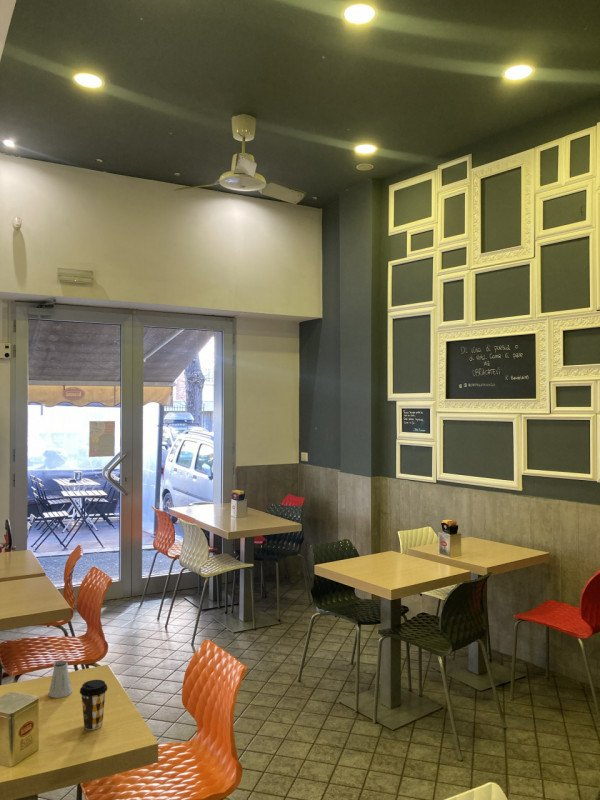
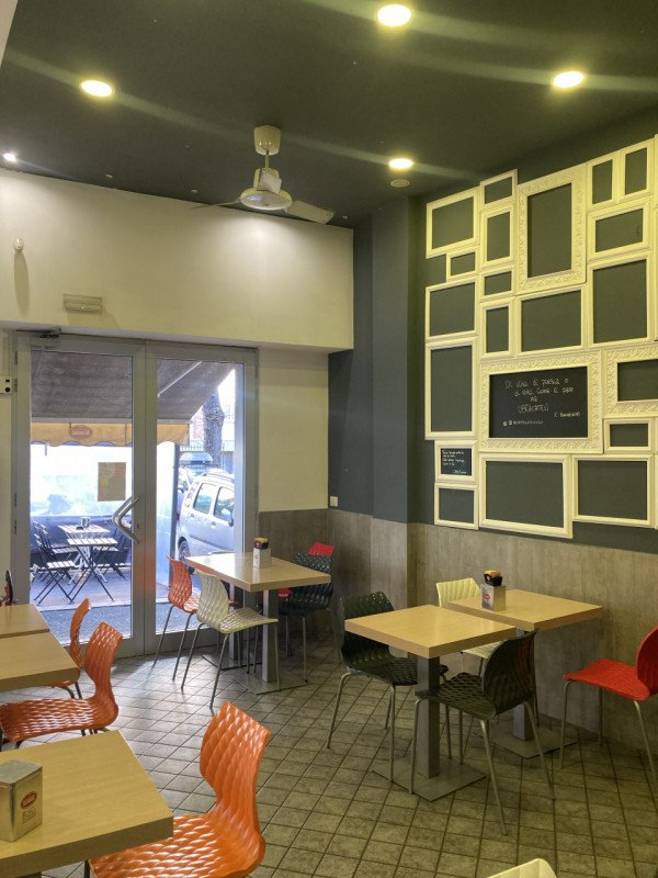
- coffee cup [79,679,108,731]
- saltshaker [48,659,73,699]
